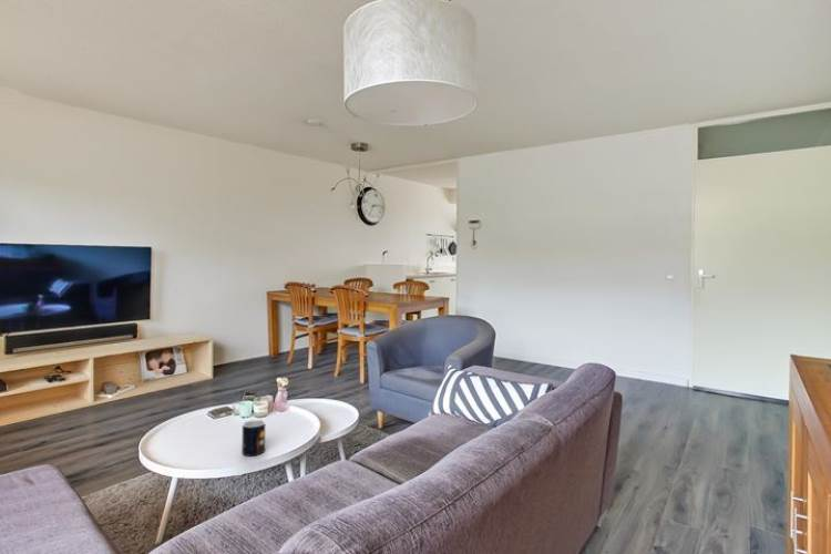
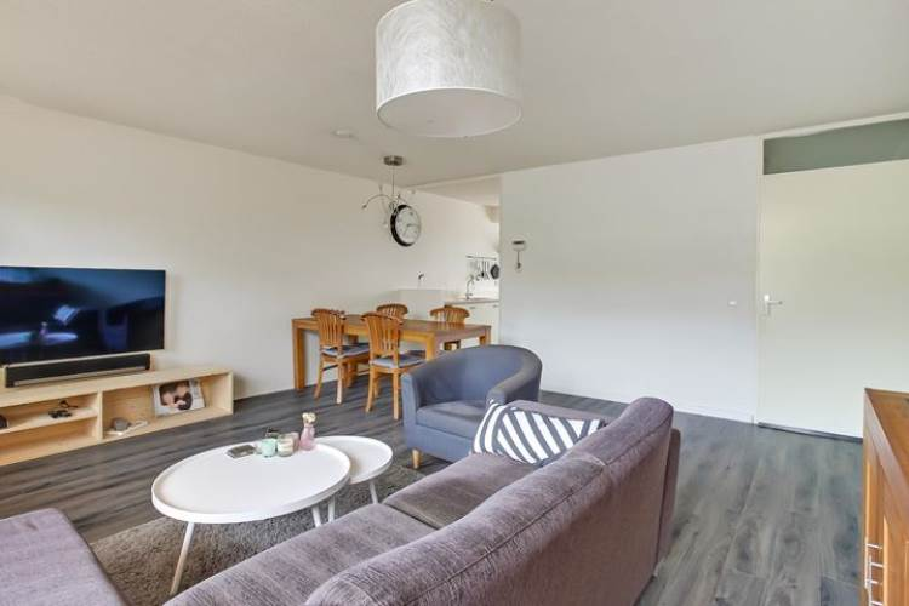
- mug [240,419,266,458]
